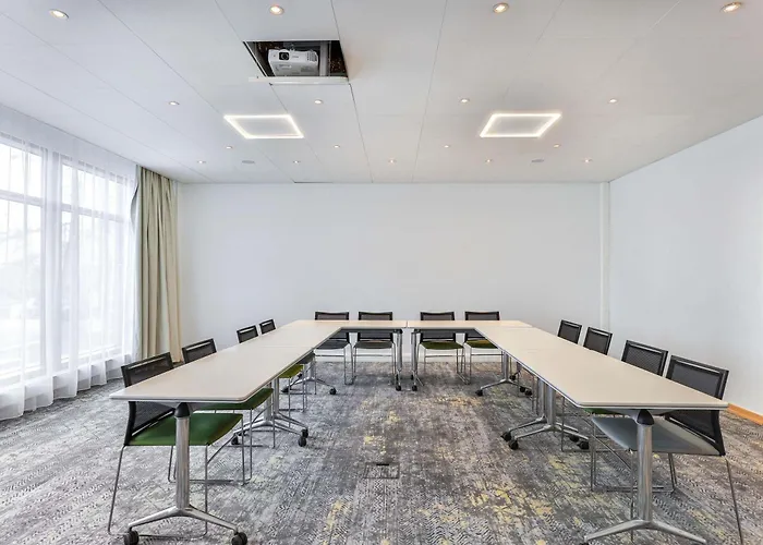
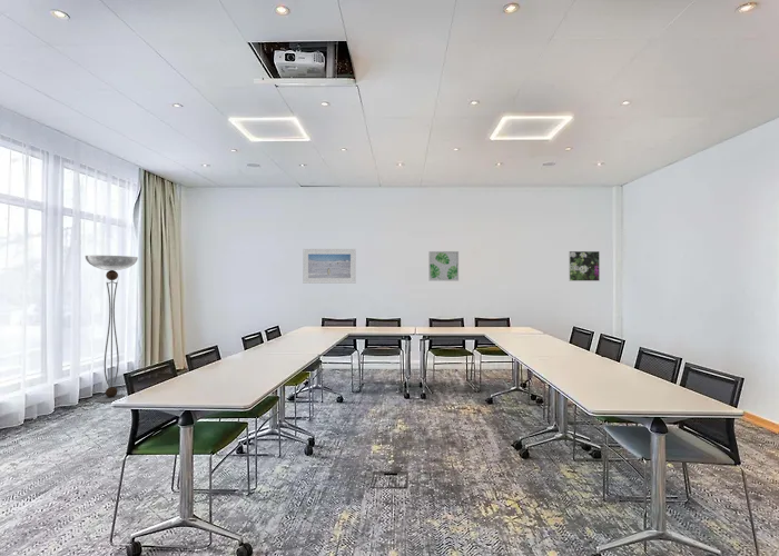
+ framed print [568,250,601,282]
+ wall art [427,250,460,282]
+ floor lamp [85,255,139,405]
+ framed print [302,248,357,285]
